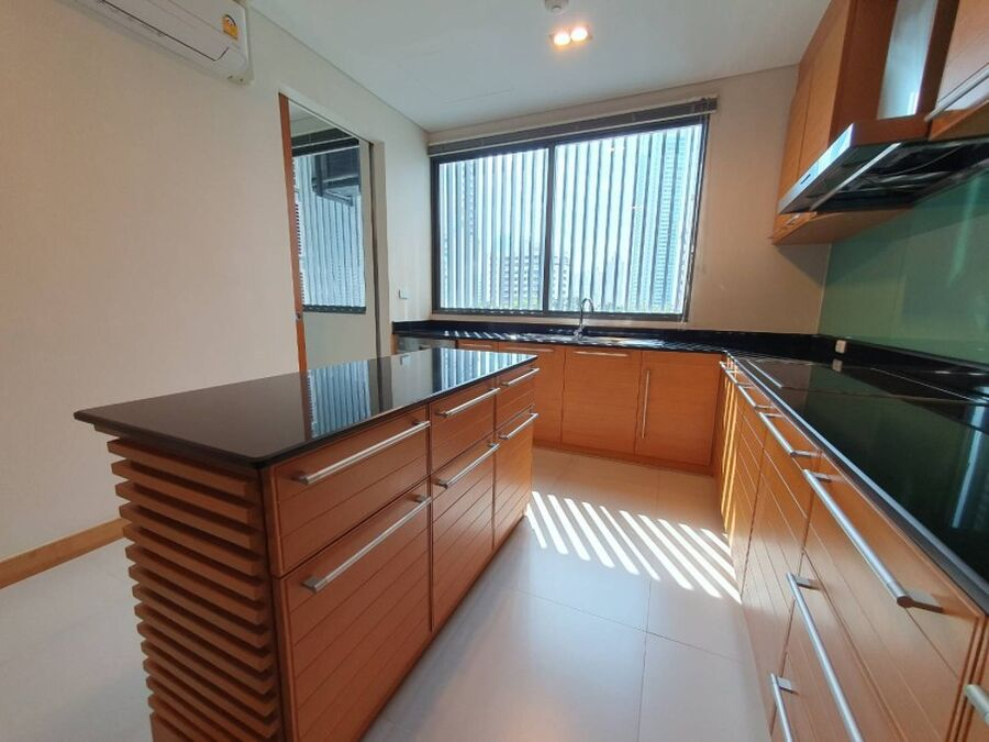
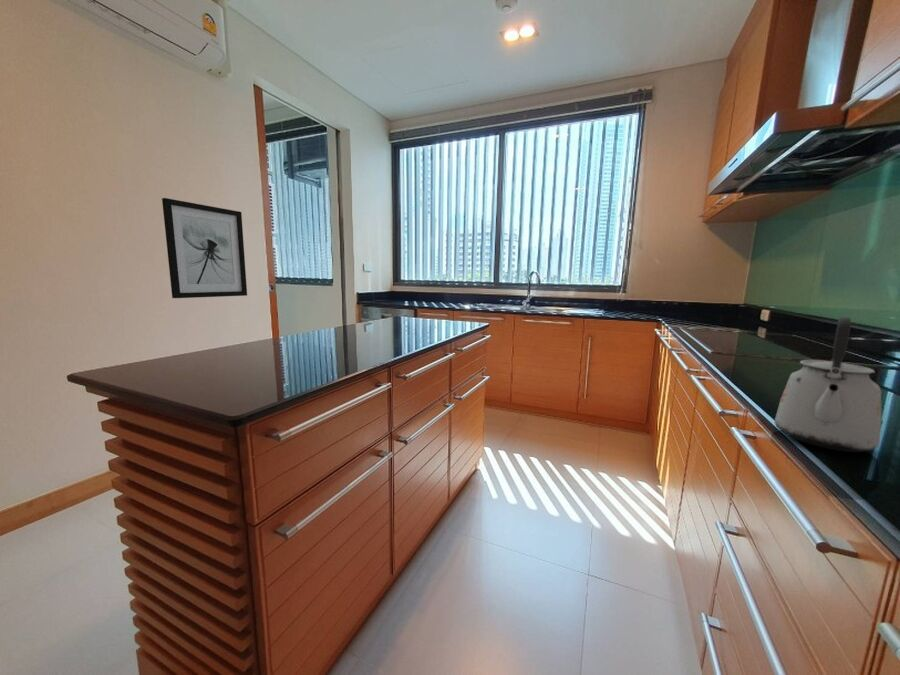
+ kettle [773,316,883,453]
+ wall art [161,197,248,299]
